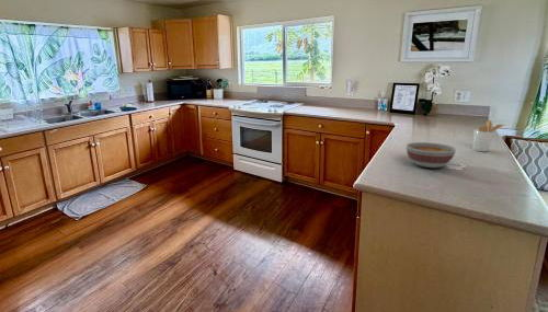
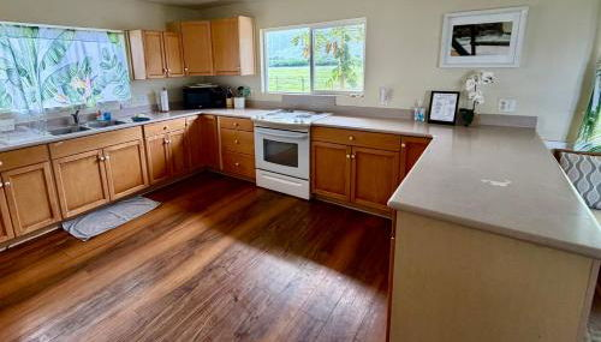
- bowl [406,141,457,169]
- utensil holder [471,119,506,152]
